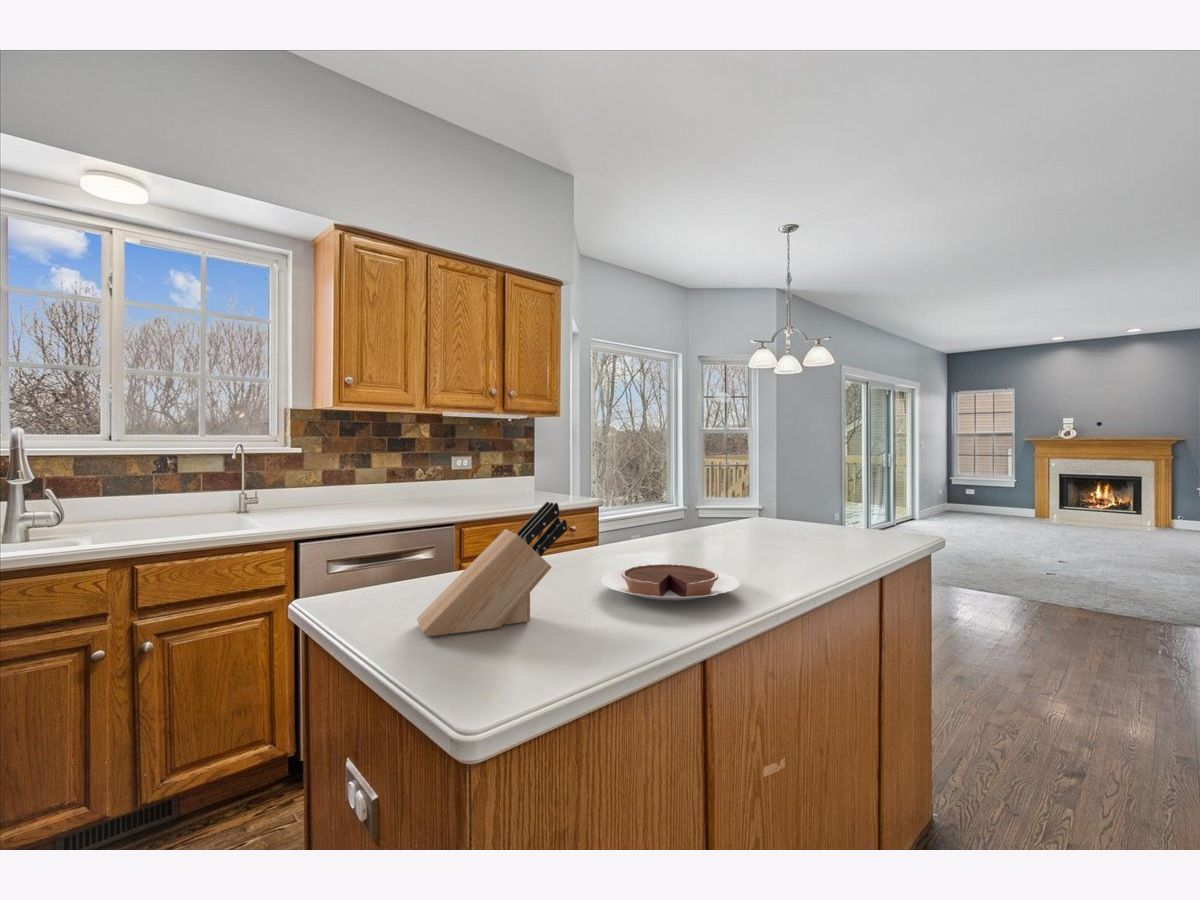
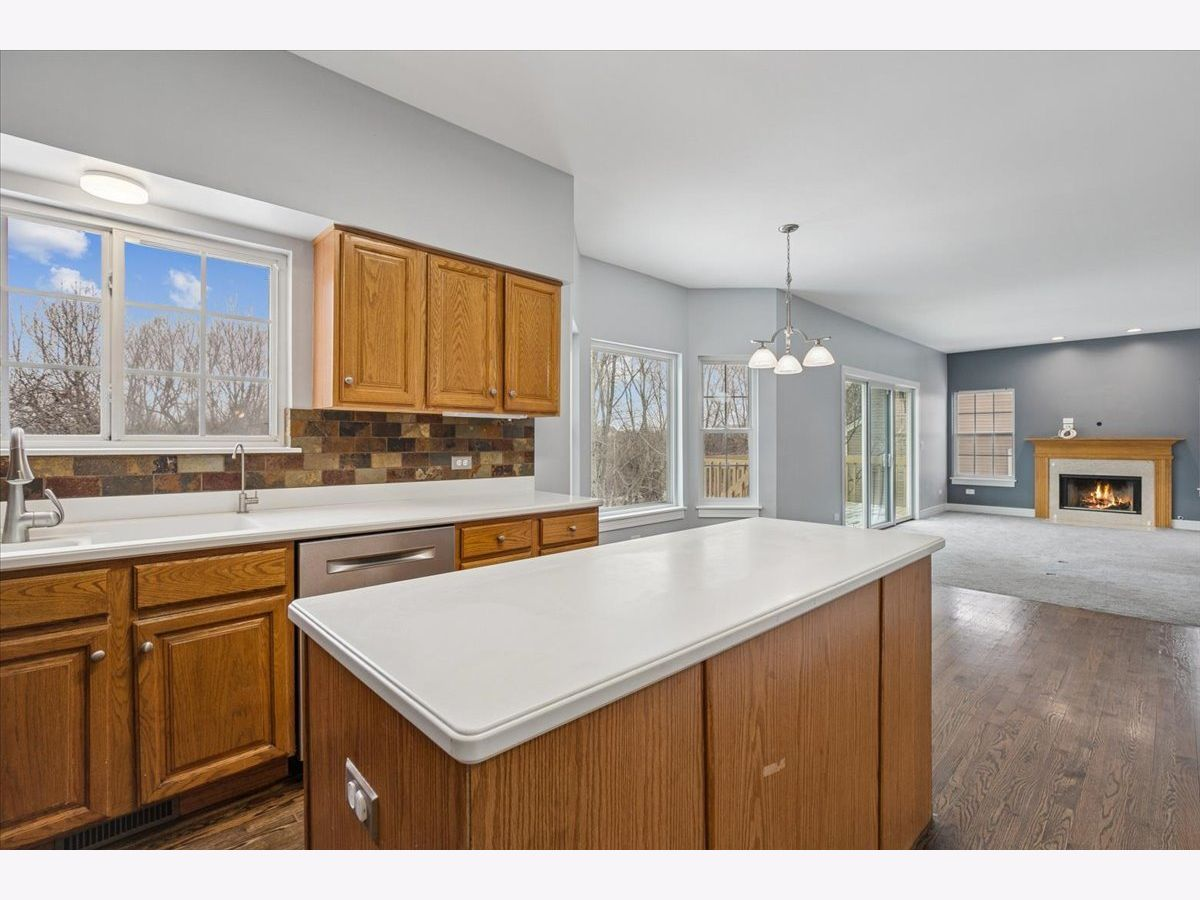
- chocolate tart [600,563,741,601]
- knife block [416,501,568,638]
